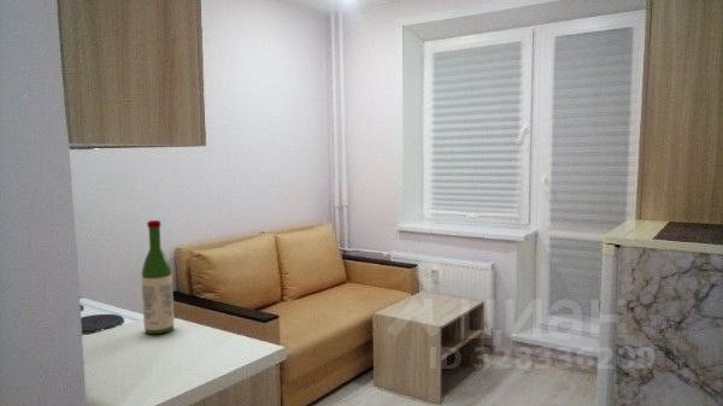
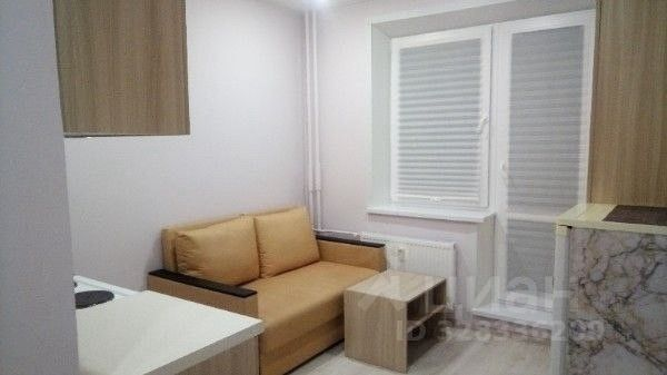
- wine bottle [141,219,175,335]
